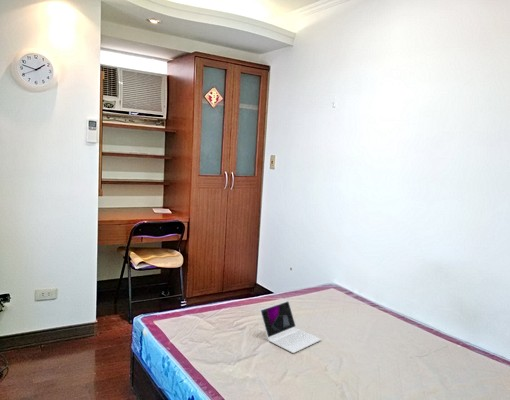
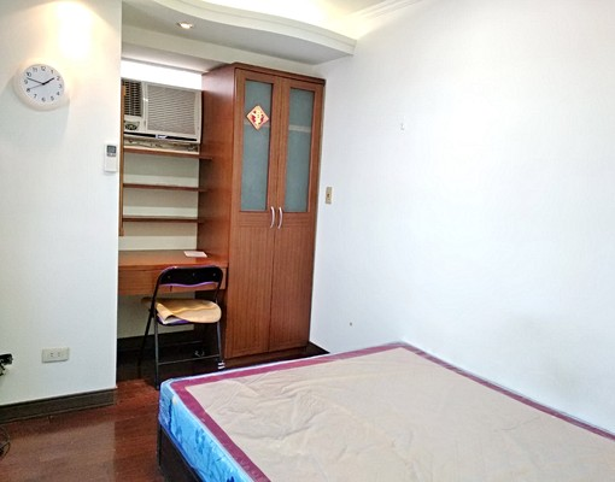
- laptop [259,299,322,354]
